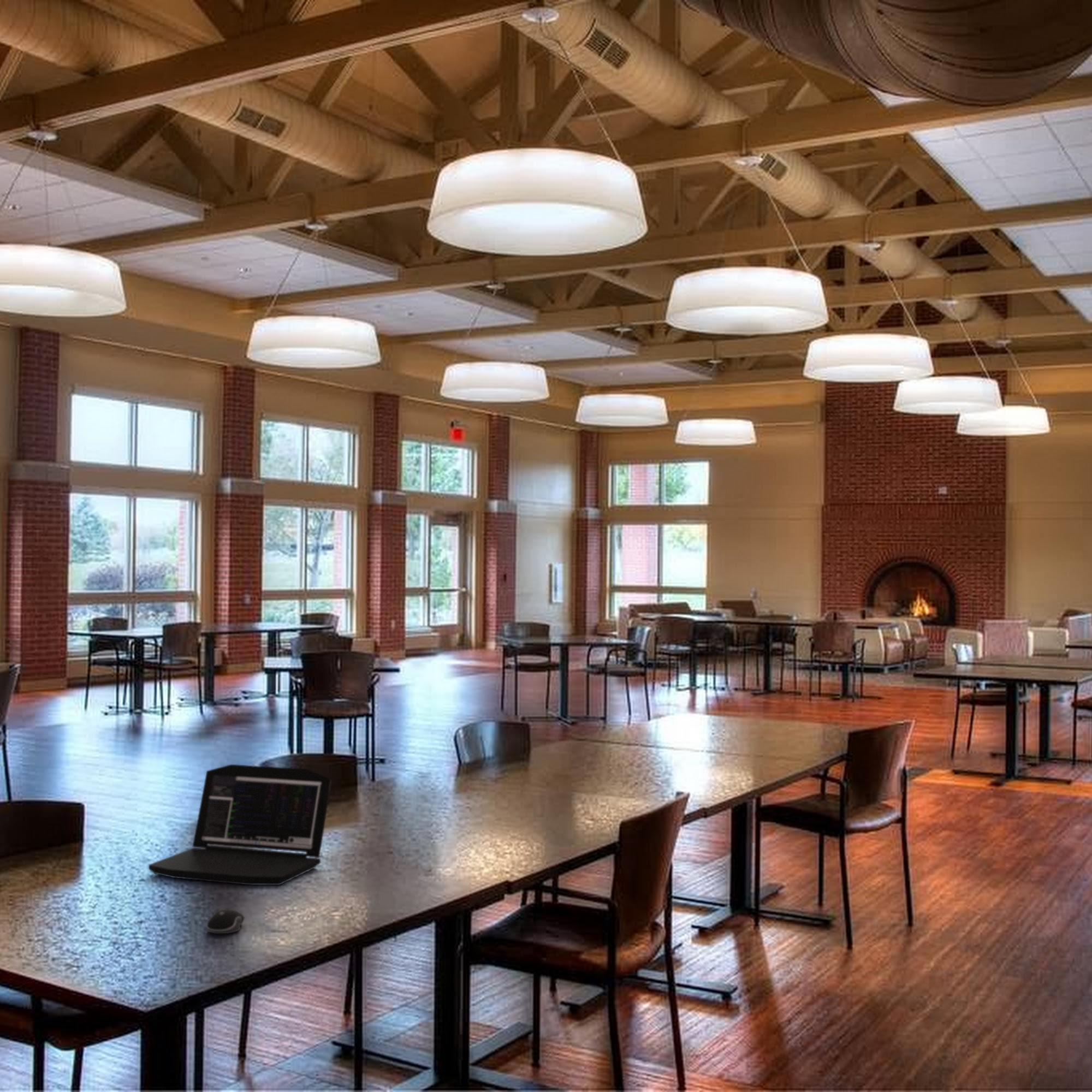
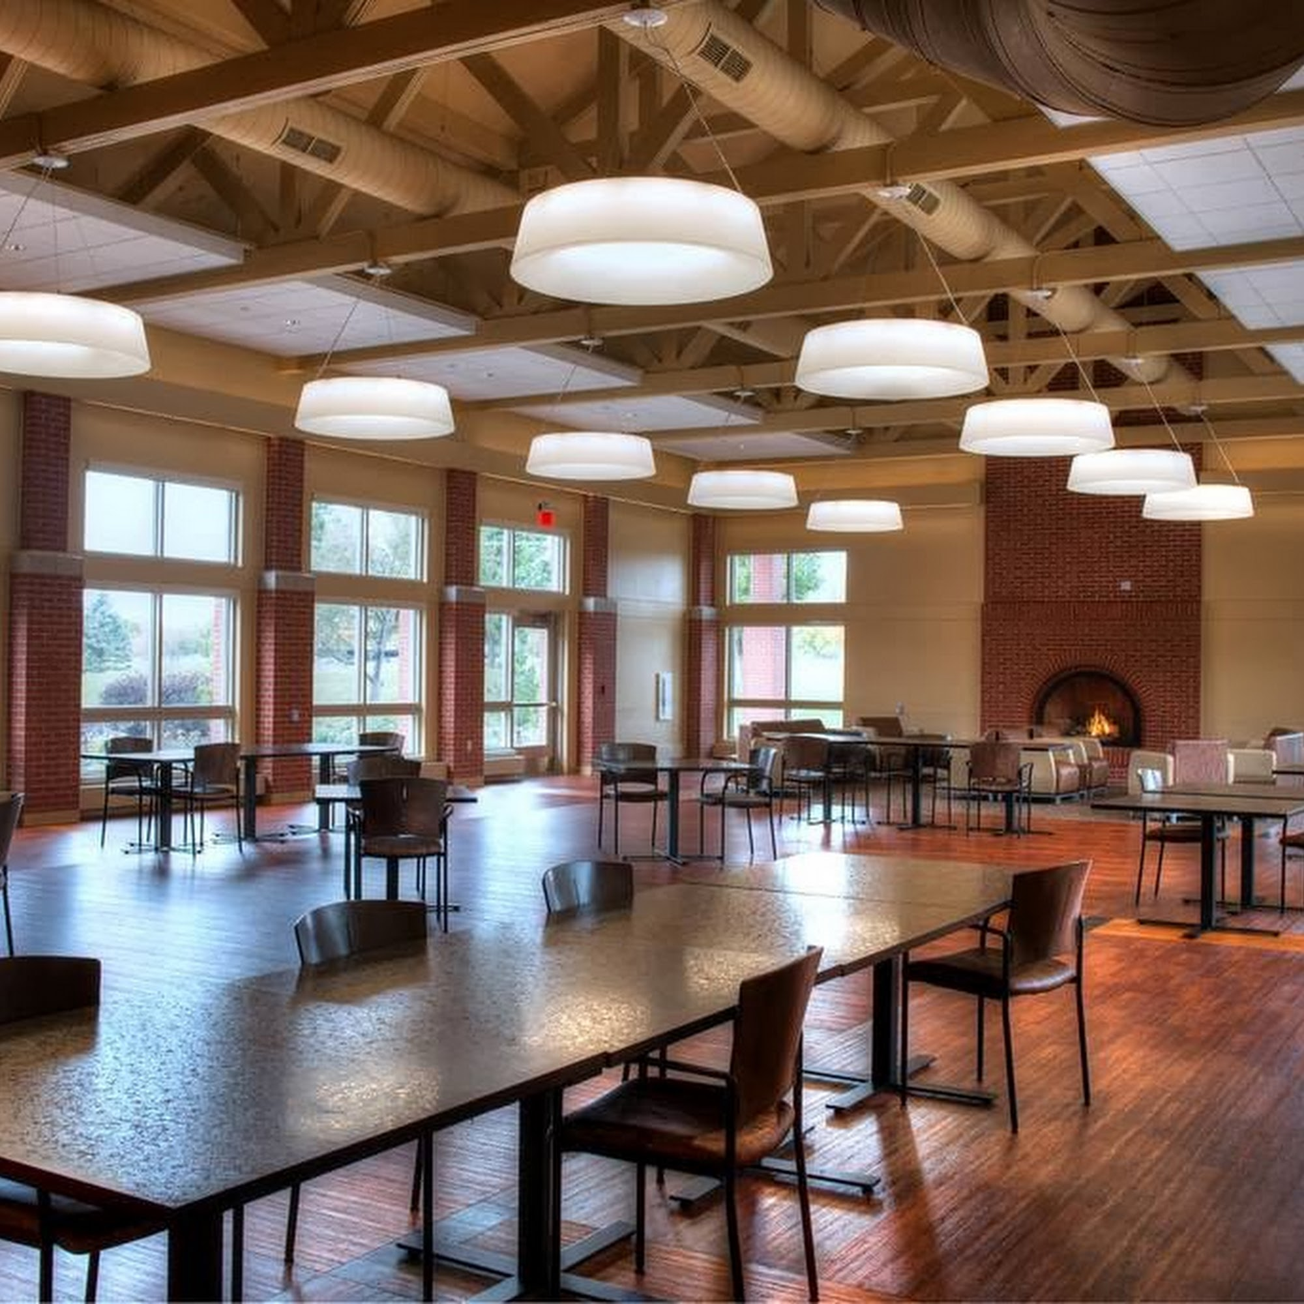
- laptop [148,764,332,886]
- computer mouse [206,908,245,934]
